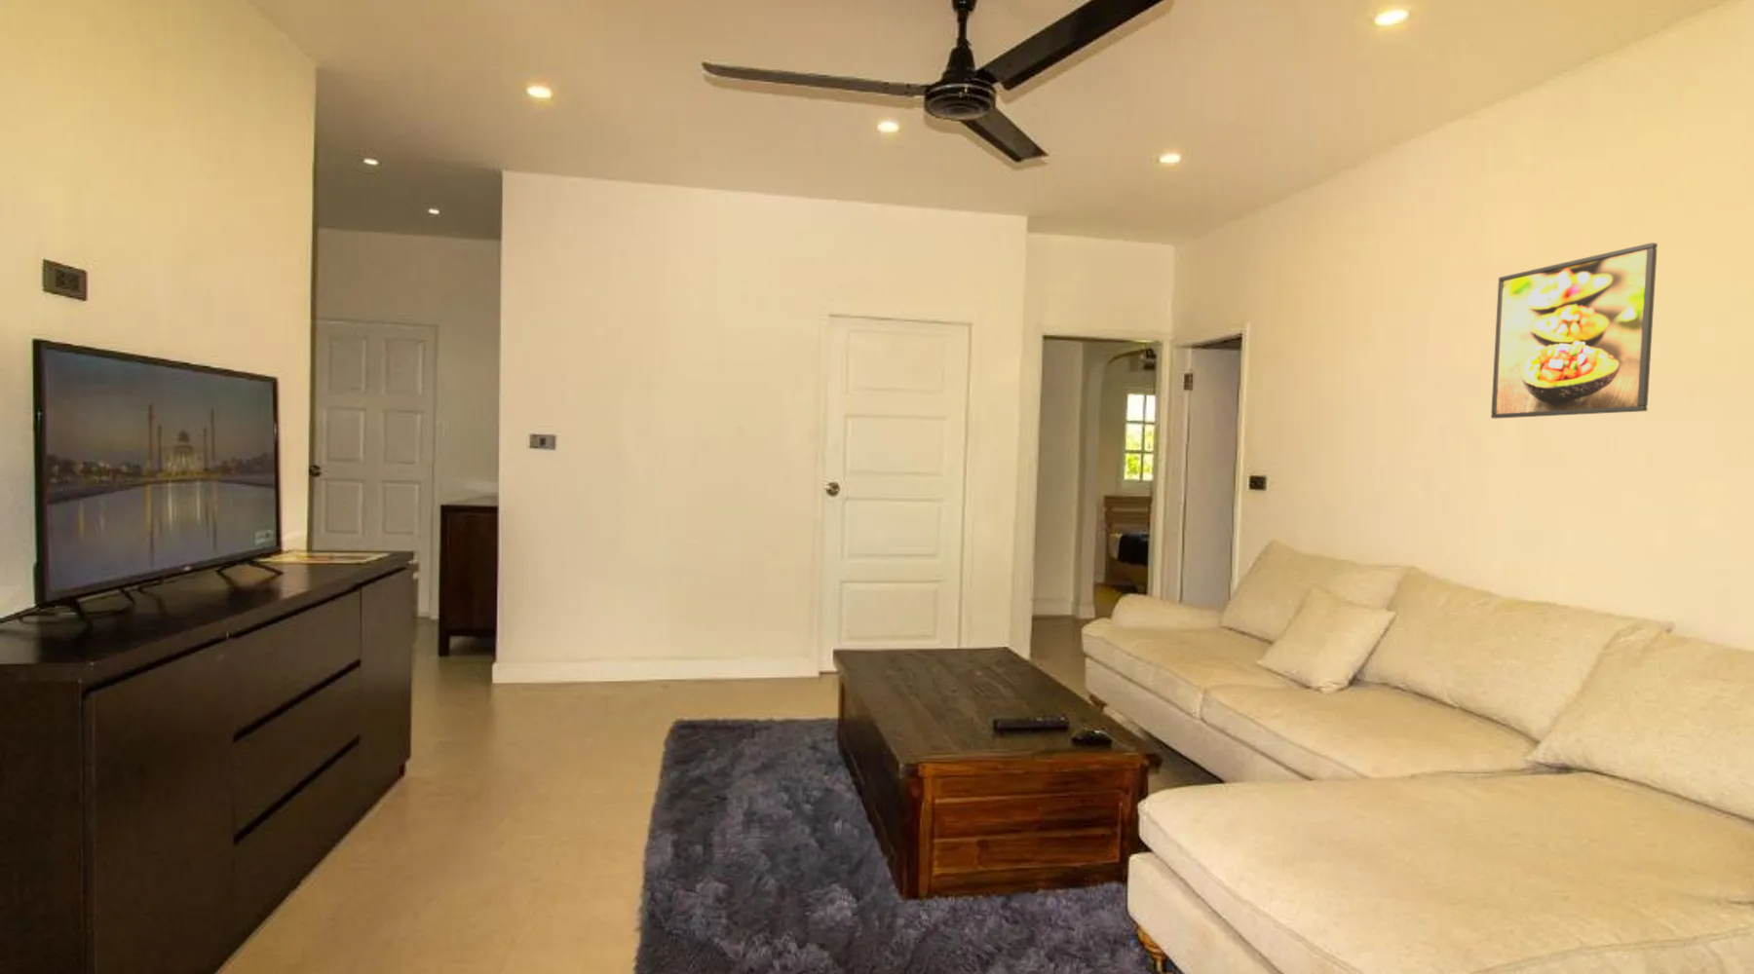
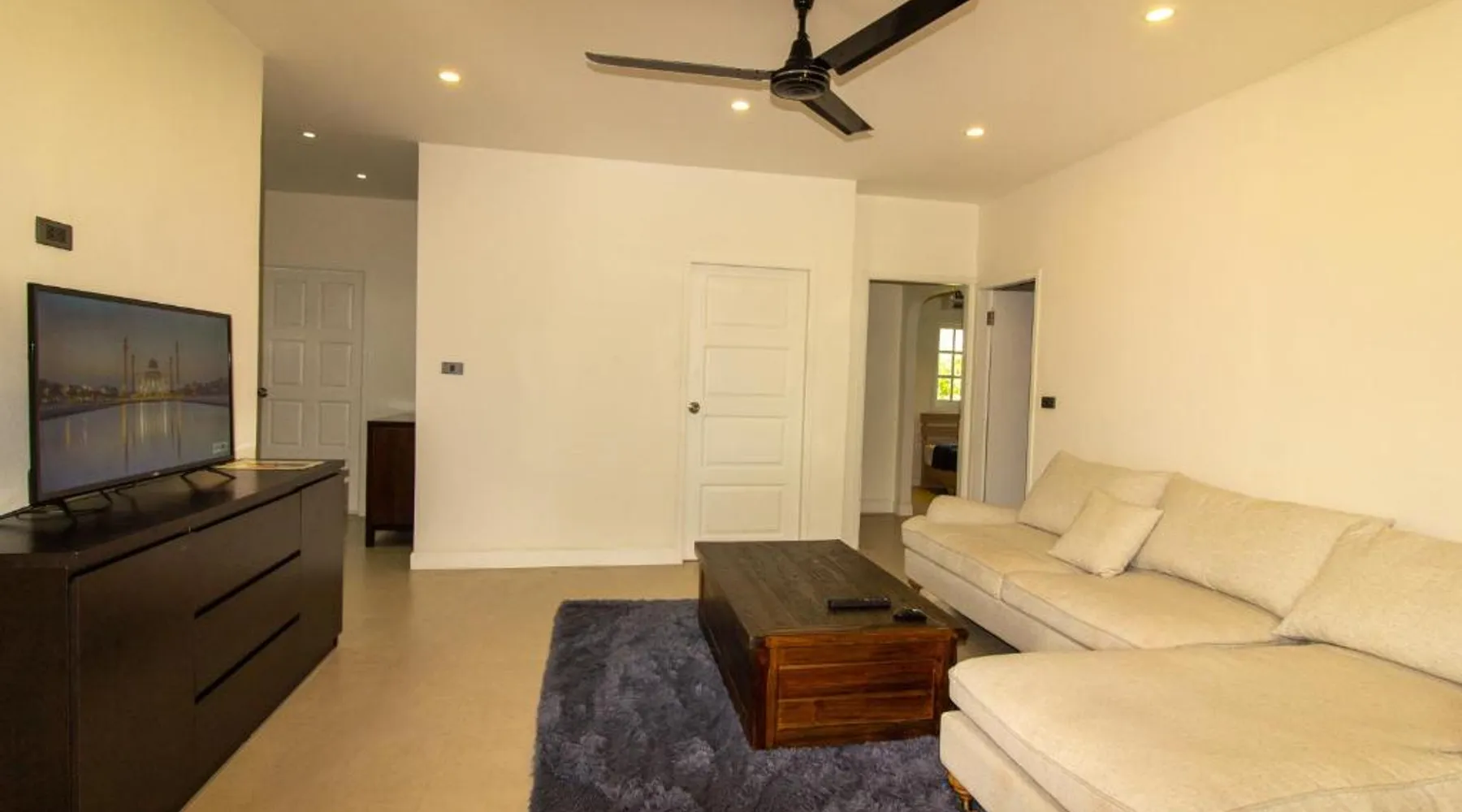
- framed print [1490,241,1658,419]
